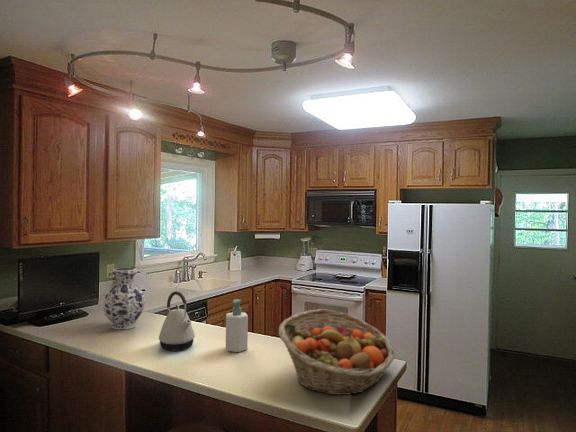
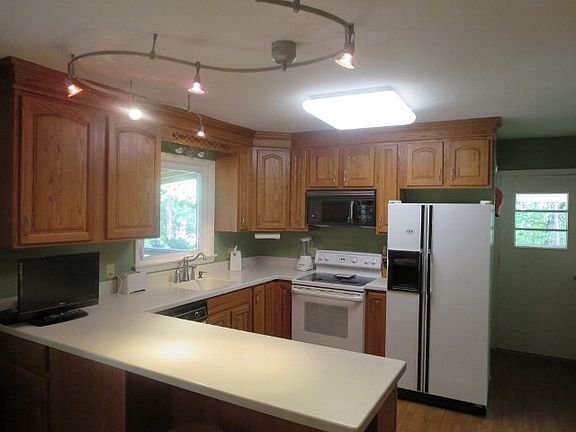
- soap bottle [225,298,249,353]
- vase [102,267,146,330]
- kettle [158,290,196,351]
- fruit basket [278,308,396,396]
